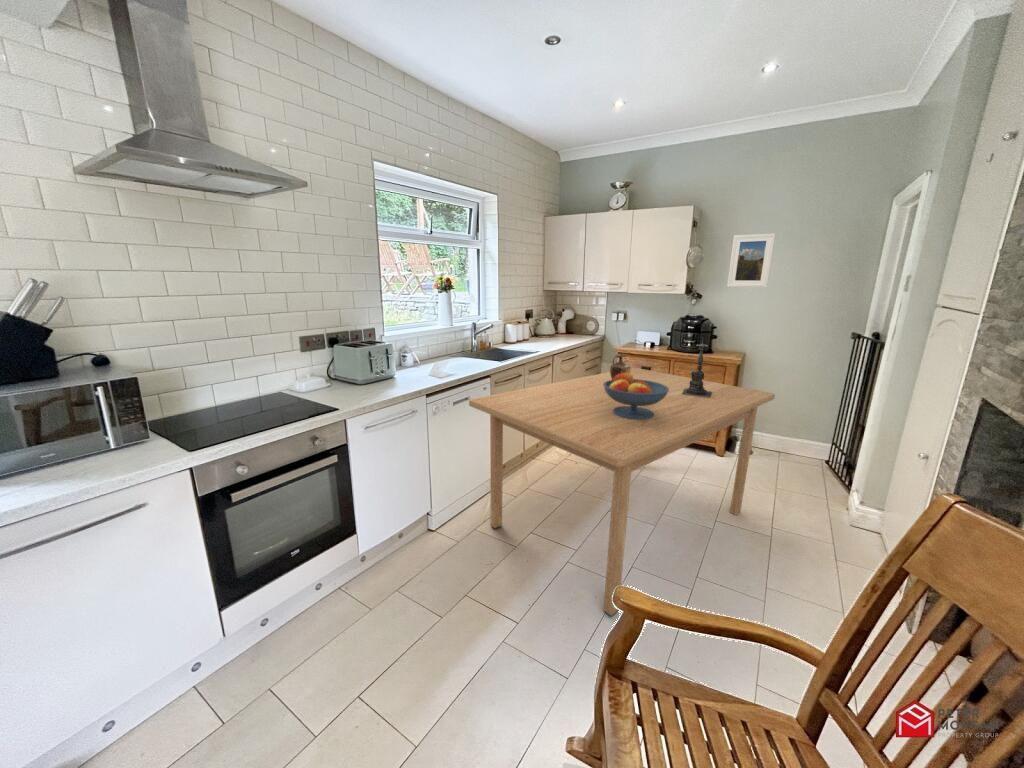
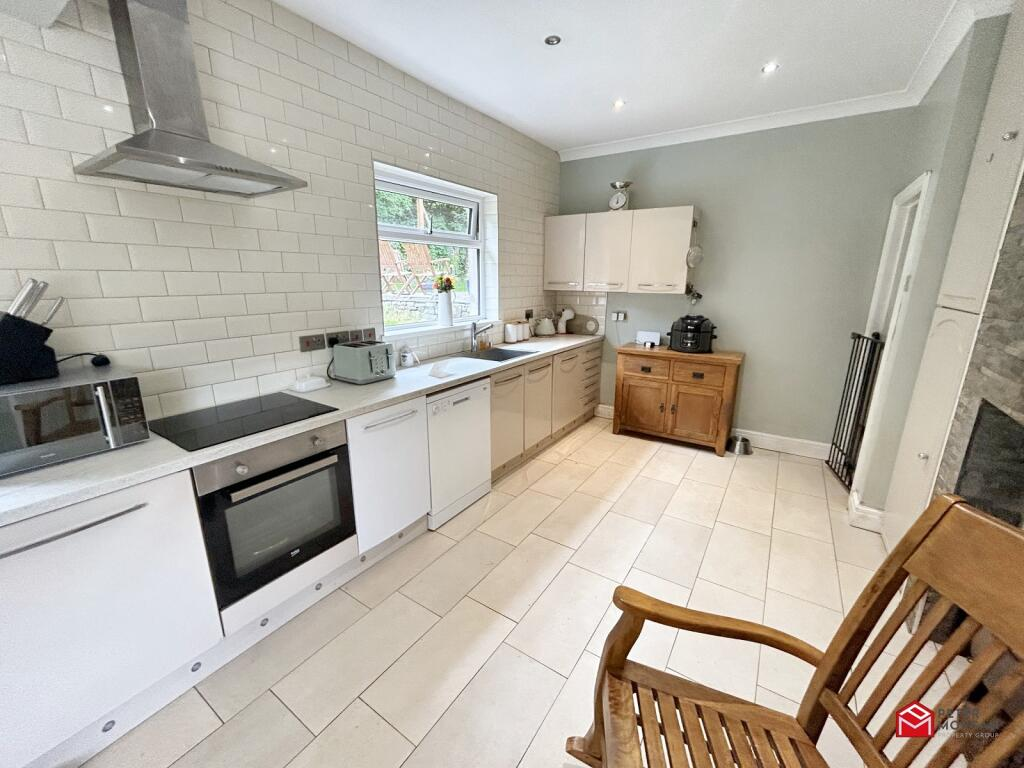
- vase [609,353,632,380]
- table [468,366,776,618]
- candle holder [681,338,712,398]
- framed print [726,232,776,288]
- fruit bowl [603,371,669,420]
